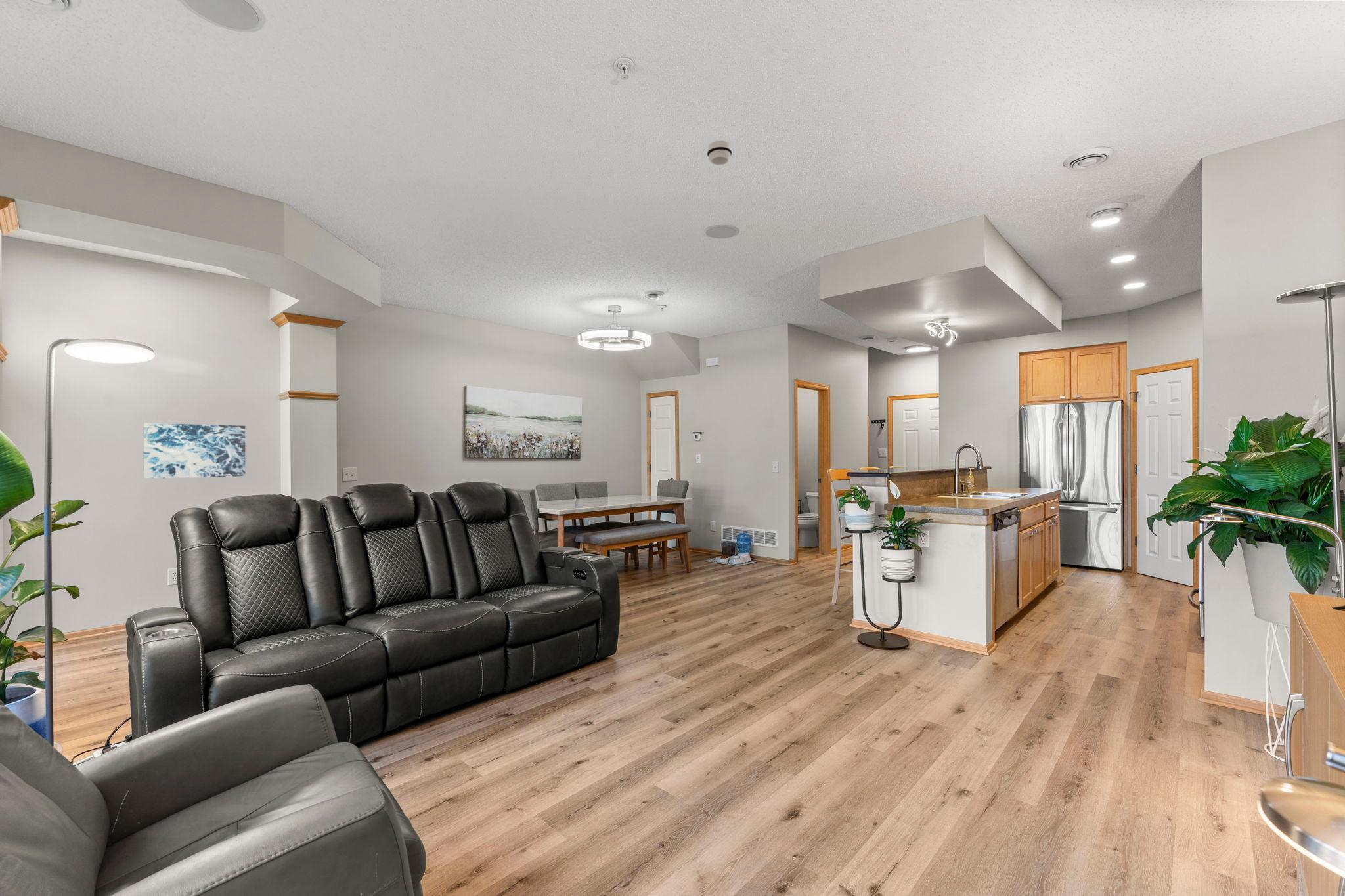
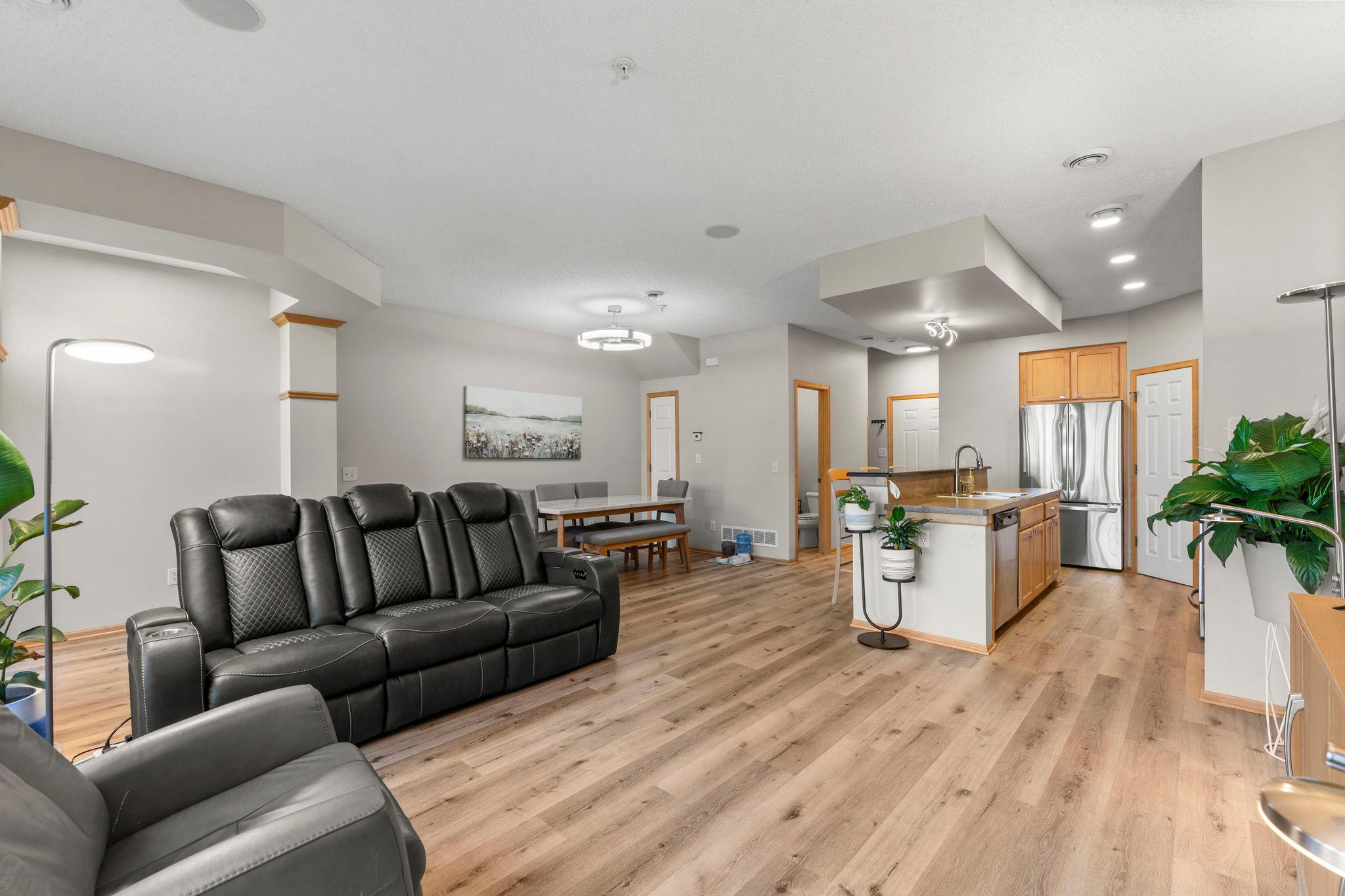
- smoke detector [707,140,733,166]
- wall art [143,423,246,479]
